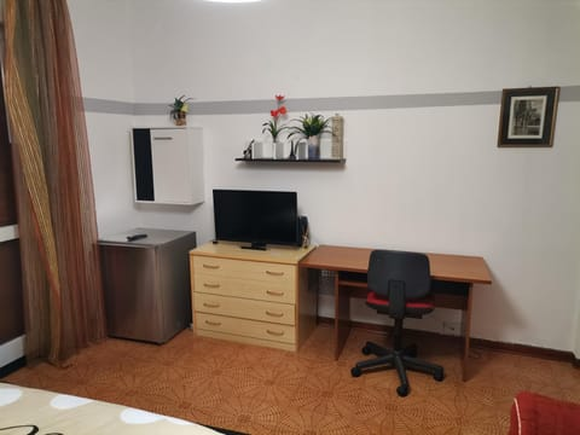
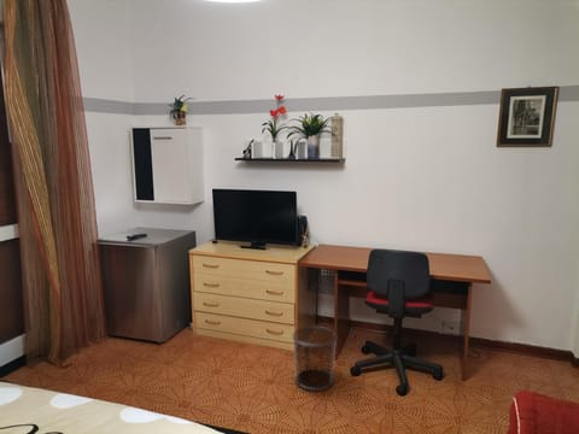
+ waste bin [291,326,339,392]
